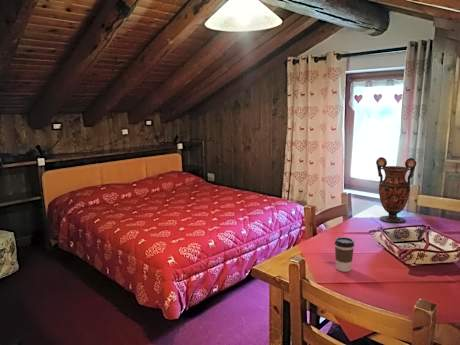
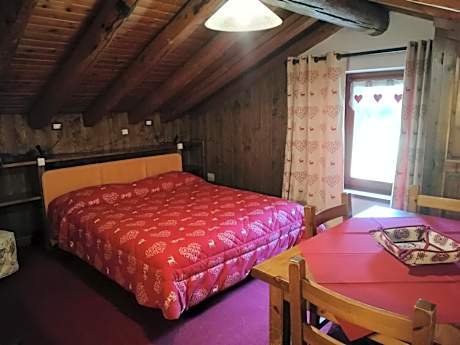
- coffee cup [334,236,355,273]
- vase [375,156,417,224]
